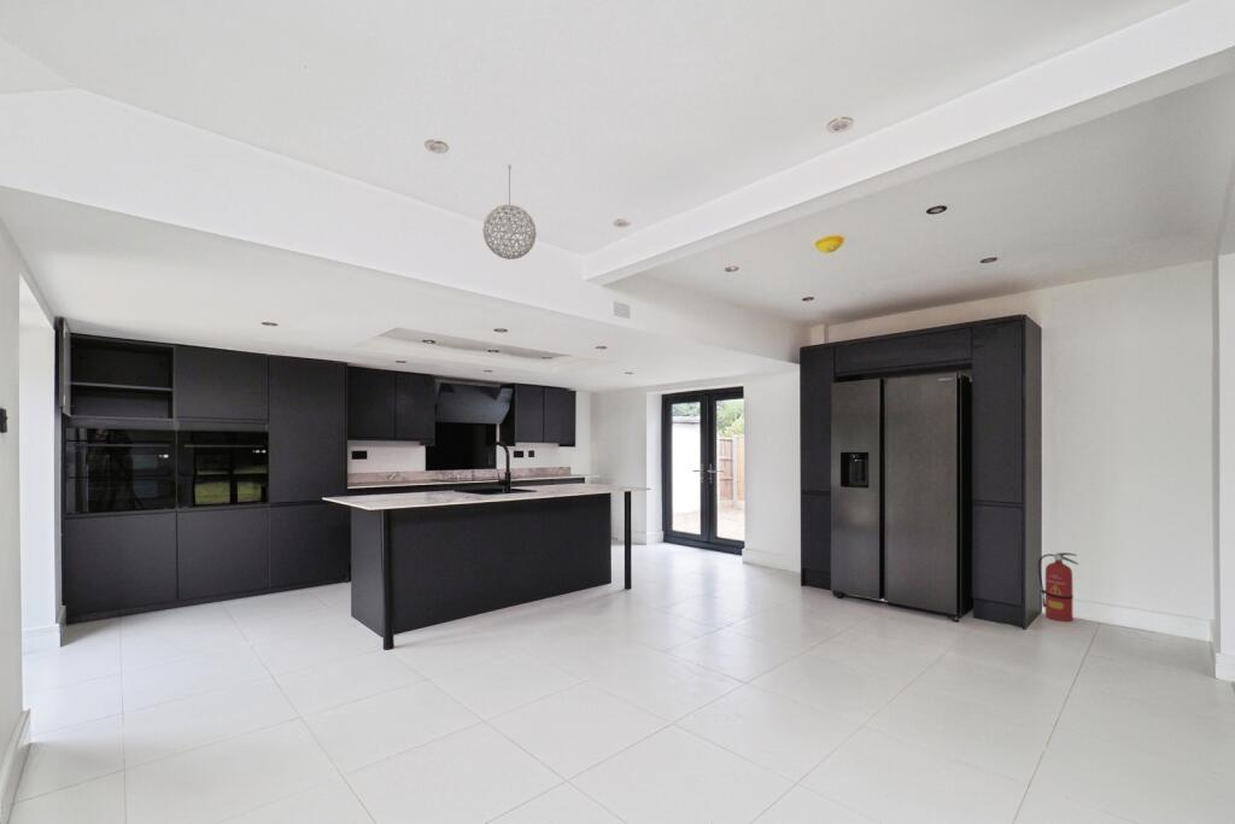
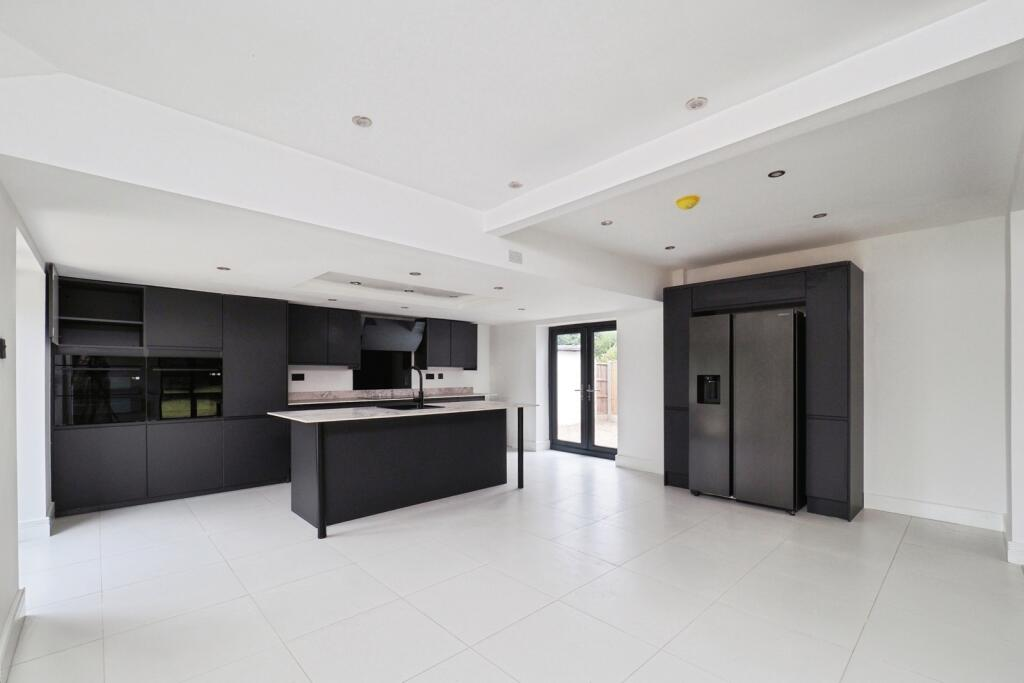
- fire extinguisher [1037,551,1079,623]
- pendant light [481,163,538,261]
